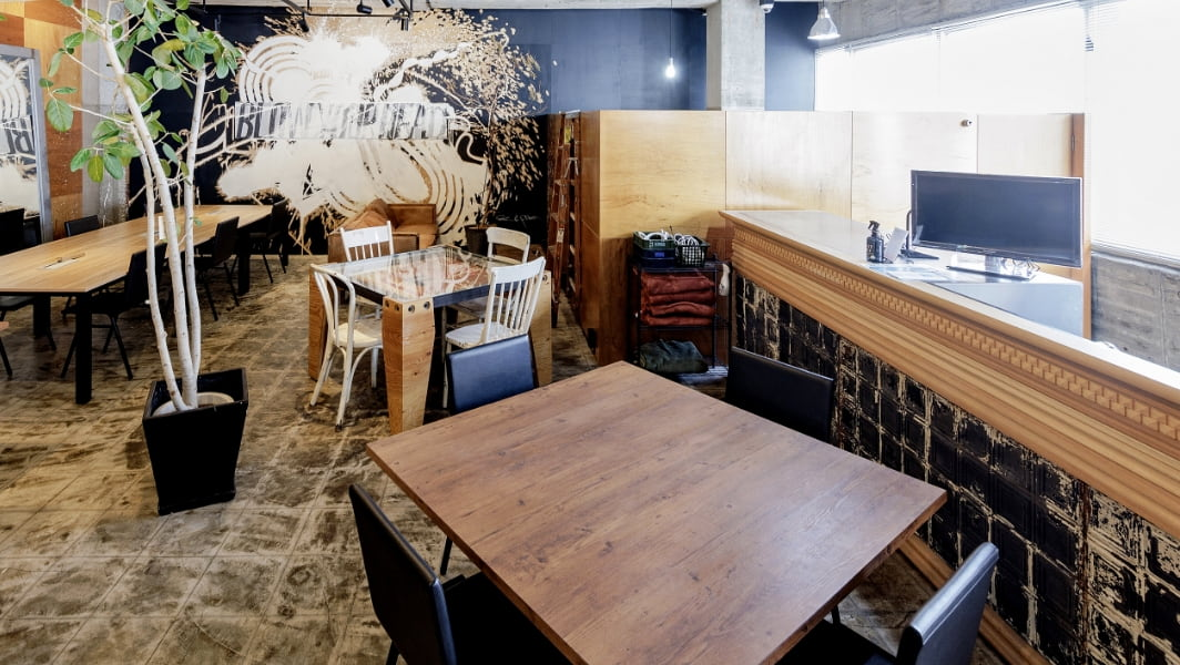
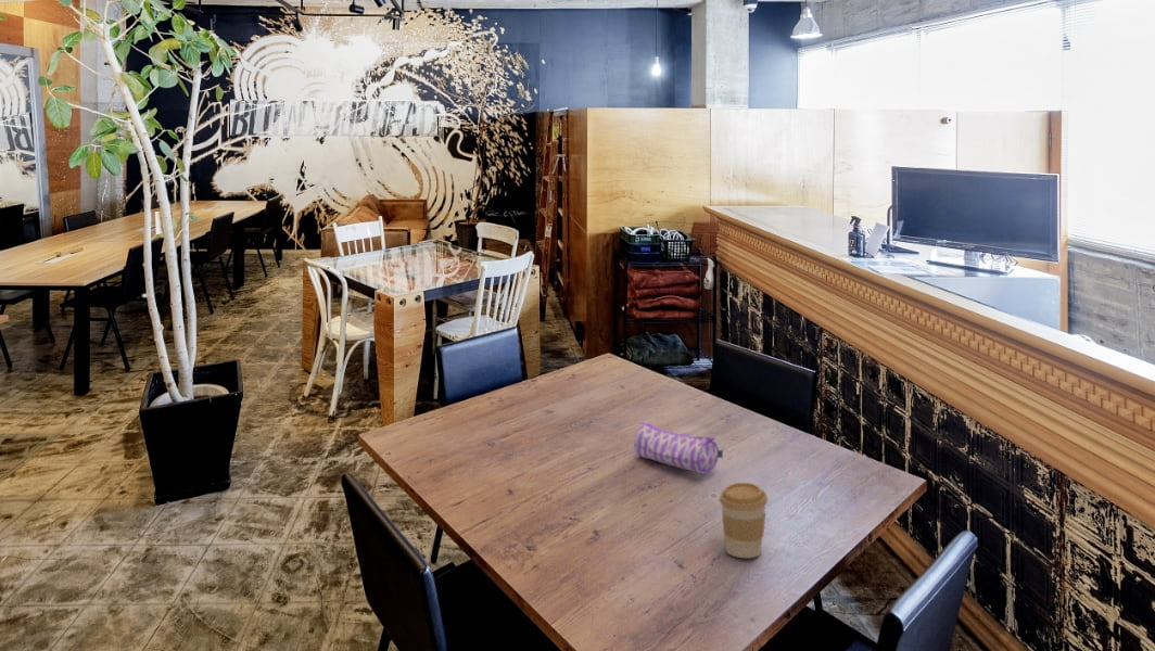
+ pencil case [633,420,724,475]
+ coffee cup [719,482,769,559]
